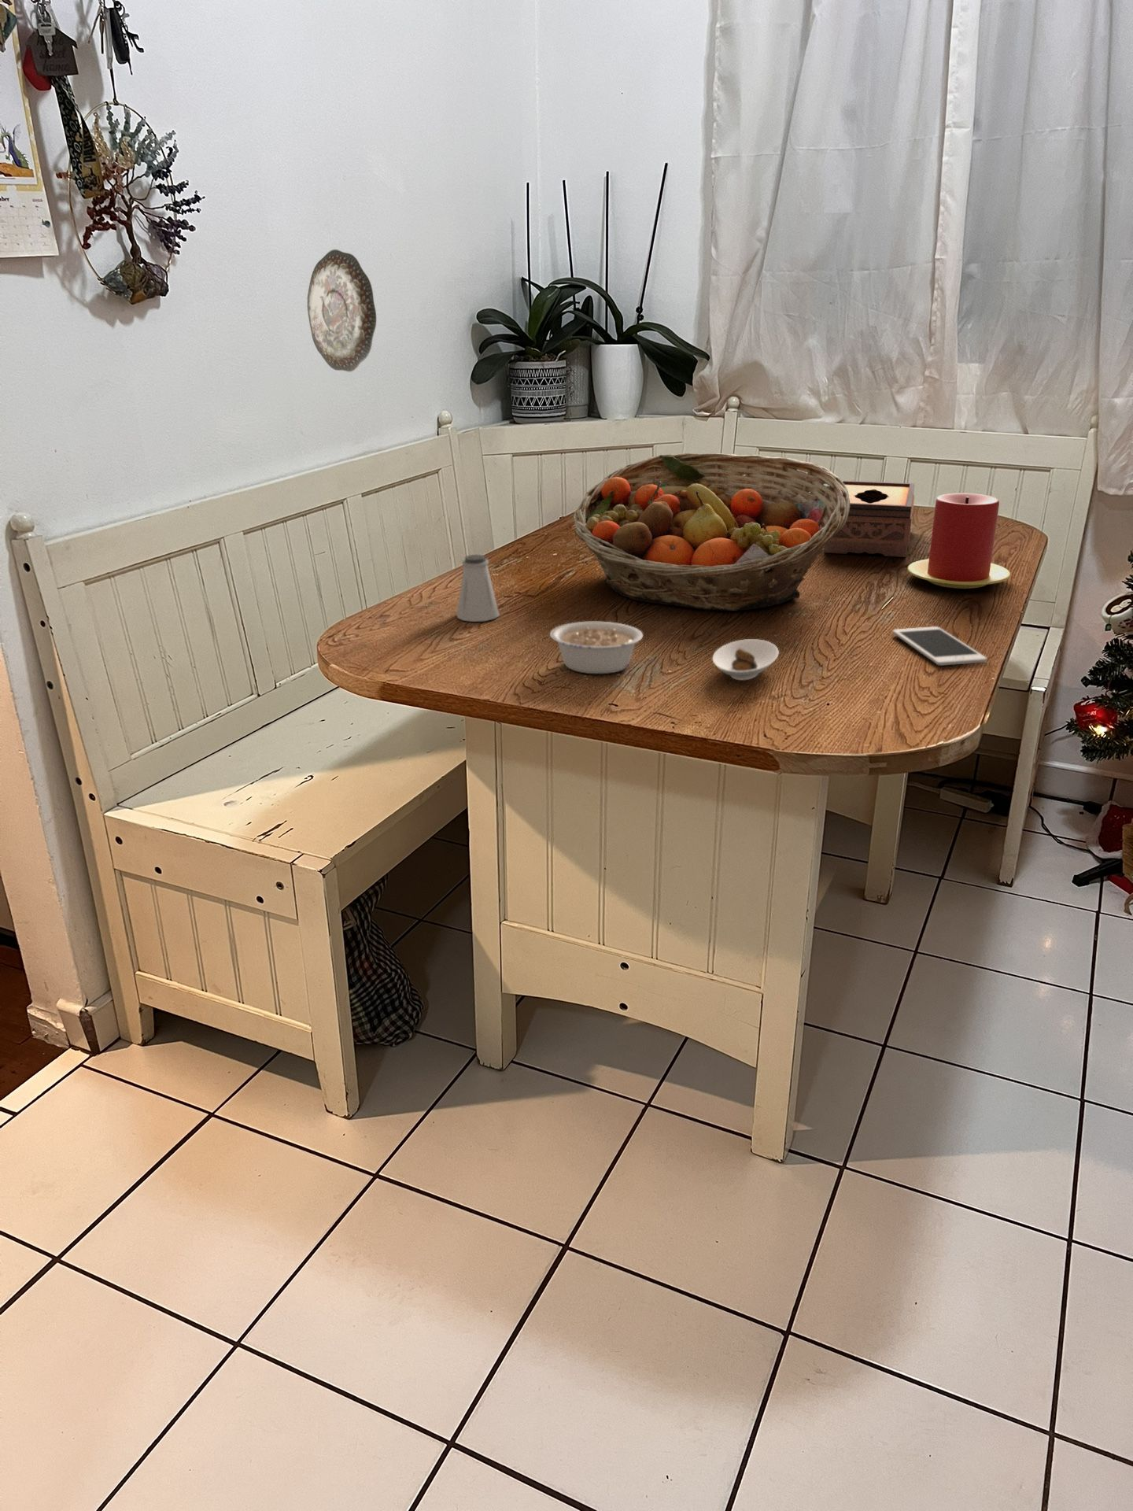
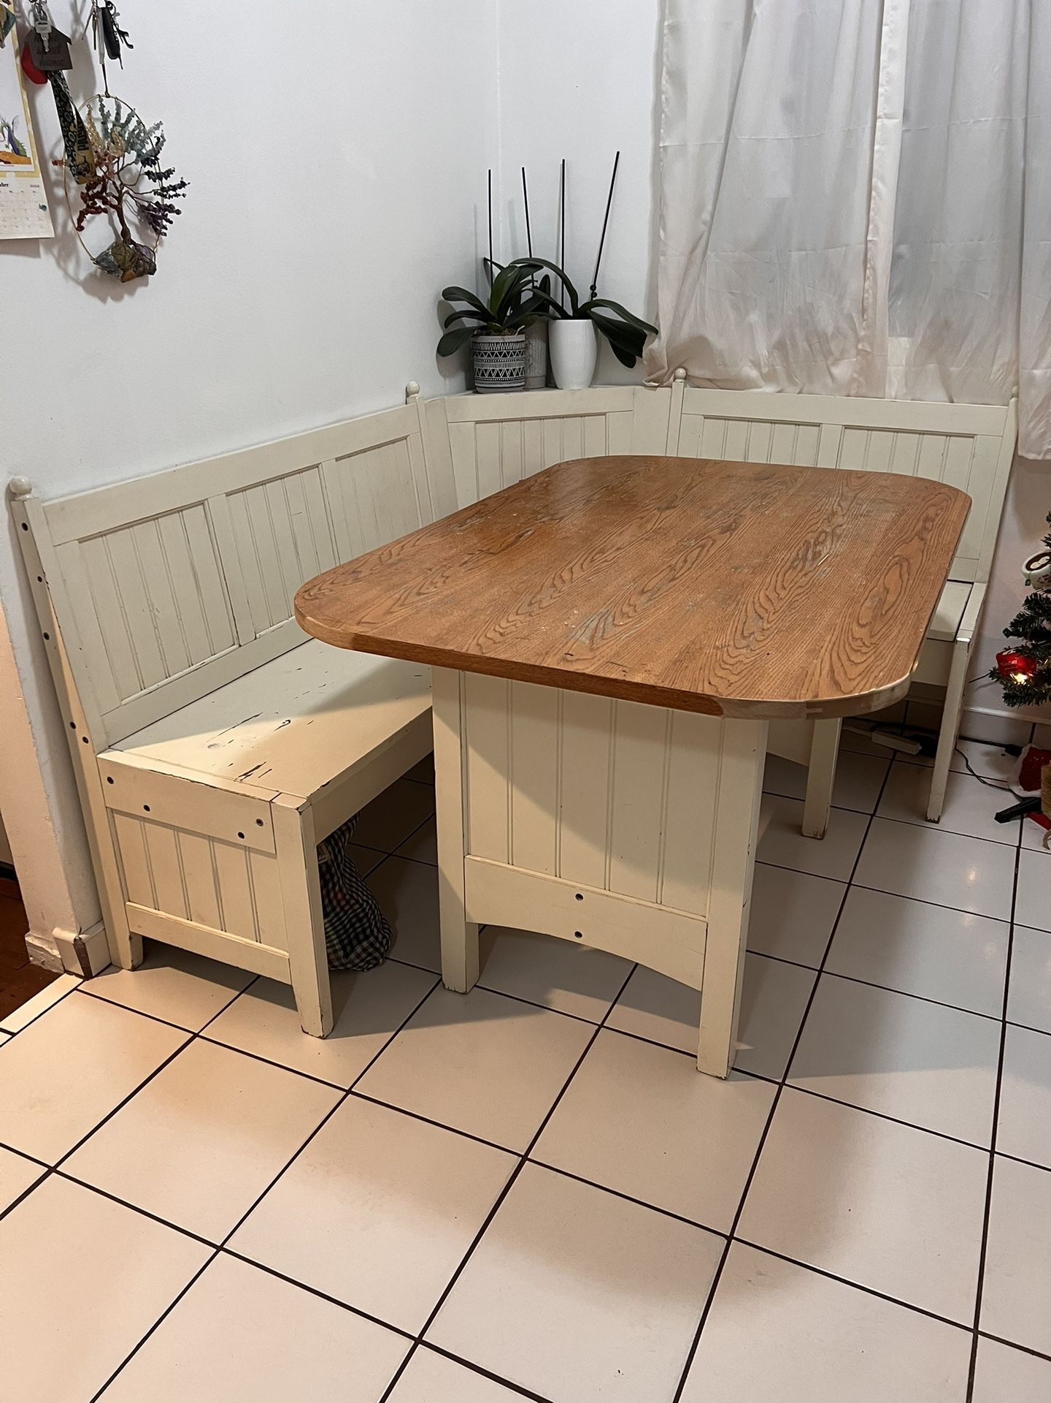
- tissue box [824,479,916,558]
- candle [907,493,1012,589]
- saucer [712,638,780,681]
- decorative plate [307,249,377,372]
- cell phone [891,626,988,666]
- saltshaker [456,554,500,622]
- fruit basket [572,452,851,612]
- legume [549,621,644,675]
